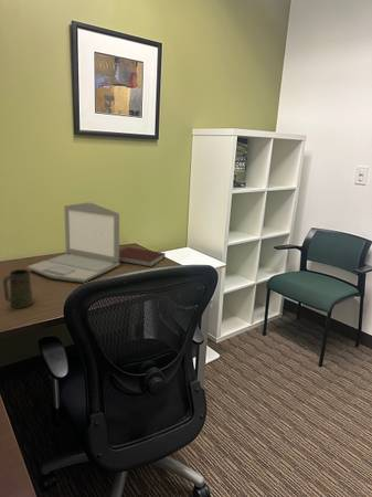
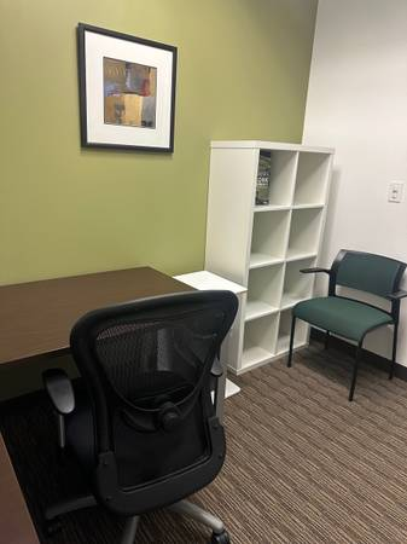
- mug [2,268,34,309]
- notebook [118,246,166,268]
- laptop [26,202,120,284]
